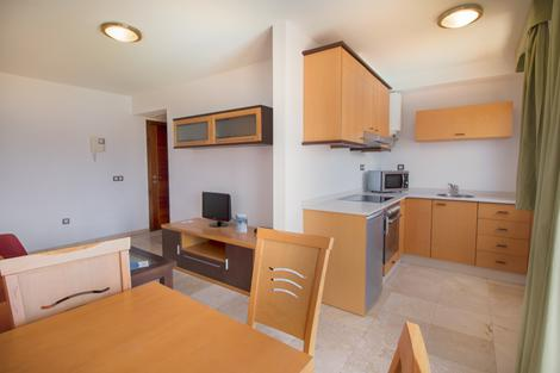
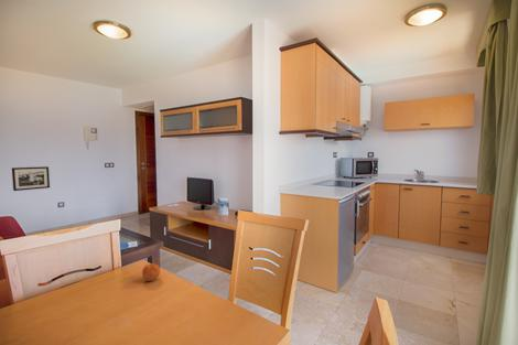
+ apple [141,262,161,282]
+ picture frame [11,165,51,192]
